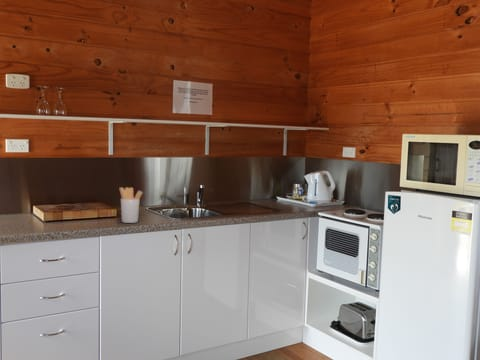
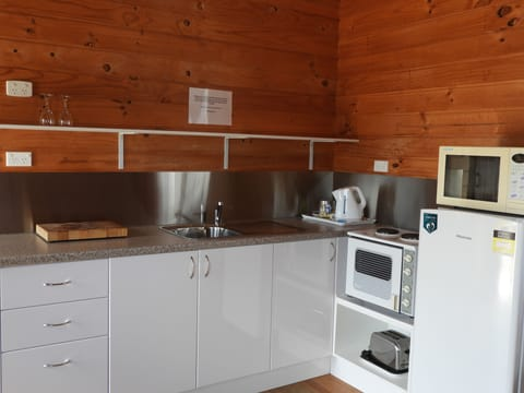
- utensil holder [119,187,144,224]
